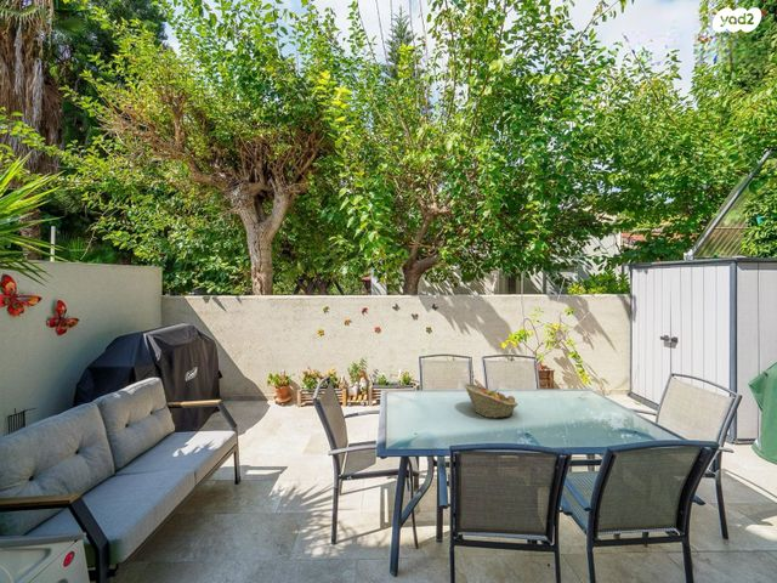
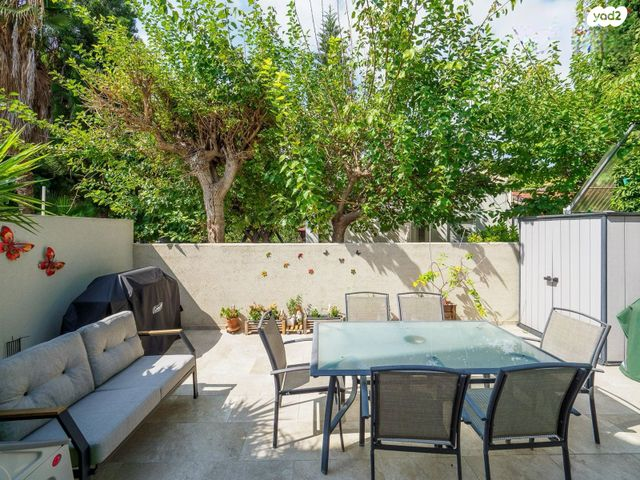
- fruit basket [463,383,520,419]
